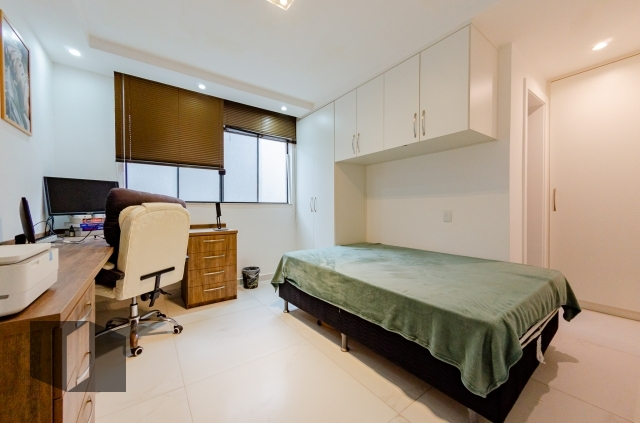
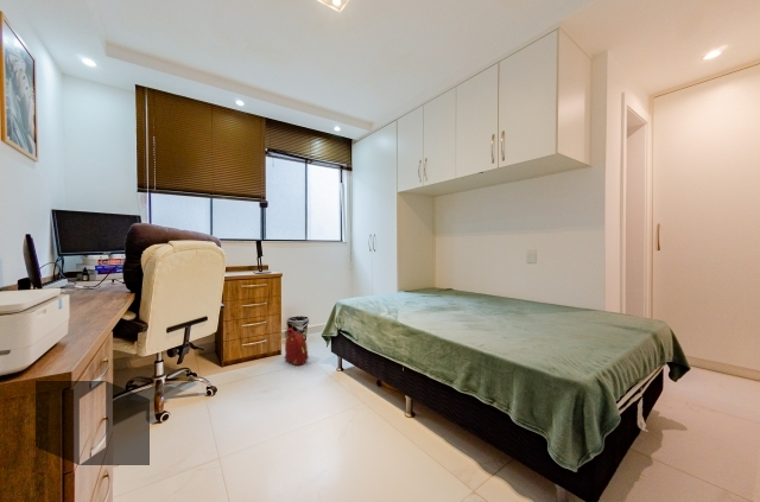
+ backpack [283,326,310,367]
